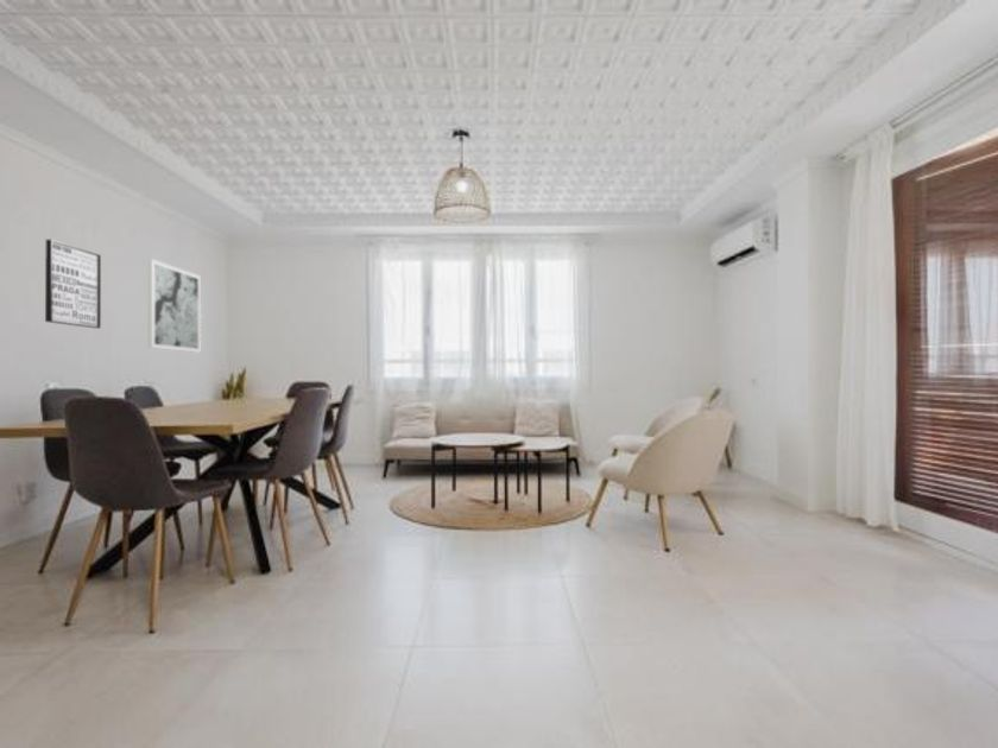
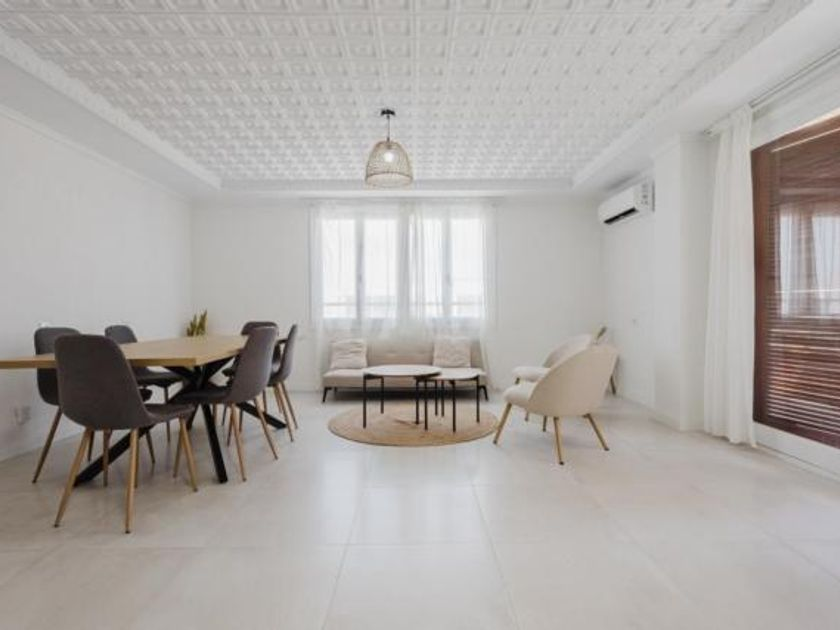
- wall art [146,258,202,353]
- wall art [44,239,102,330]
